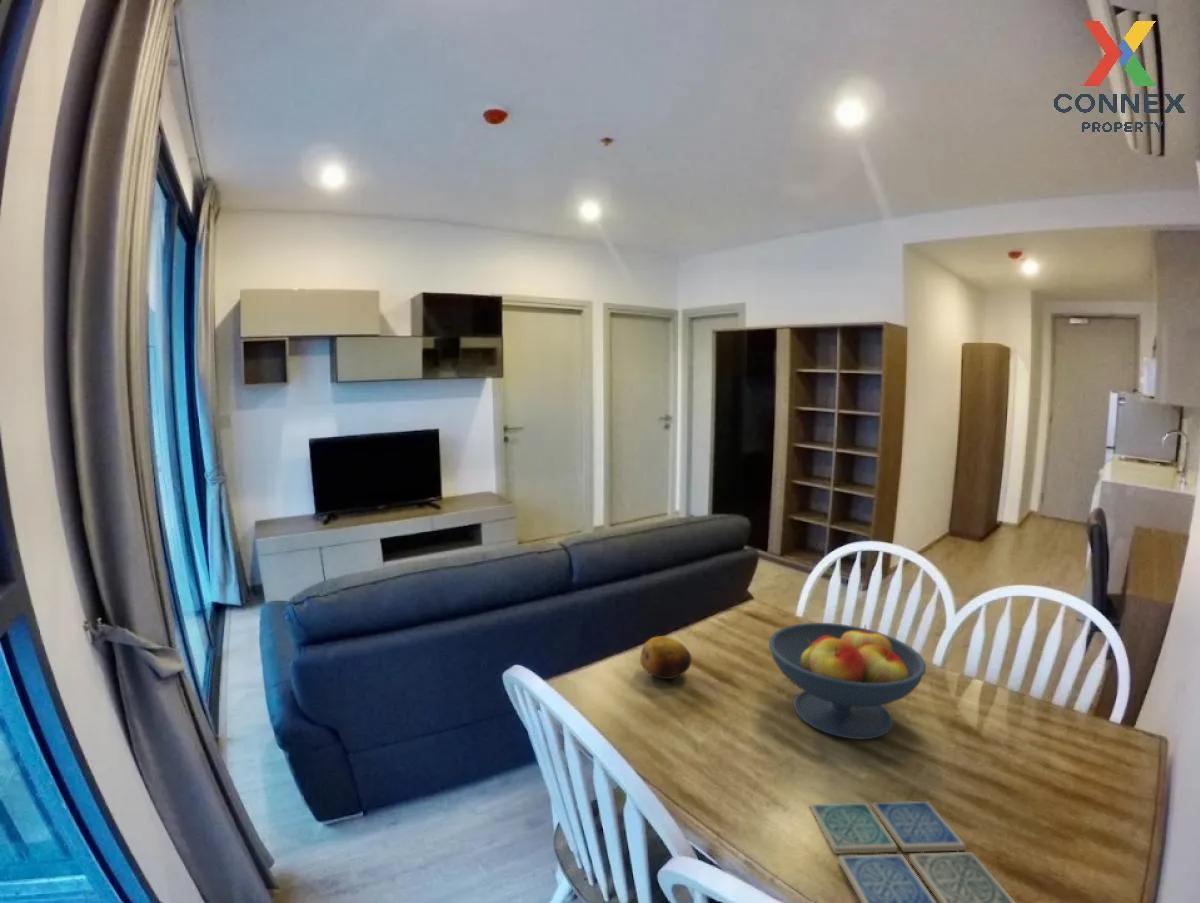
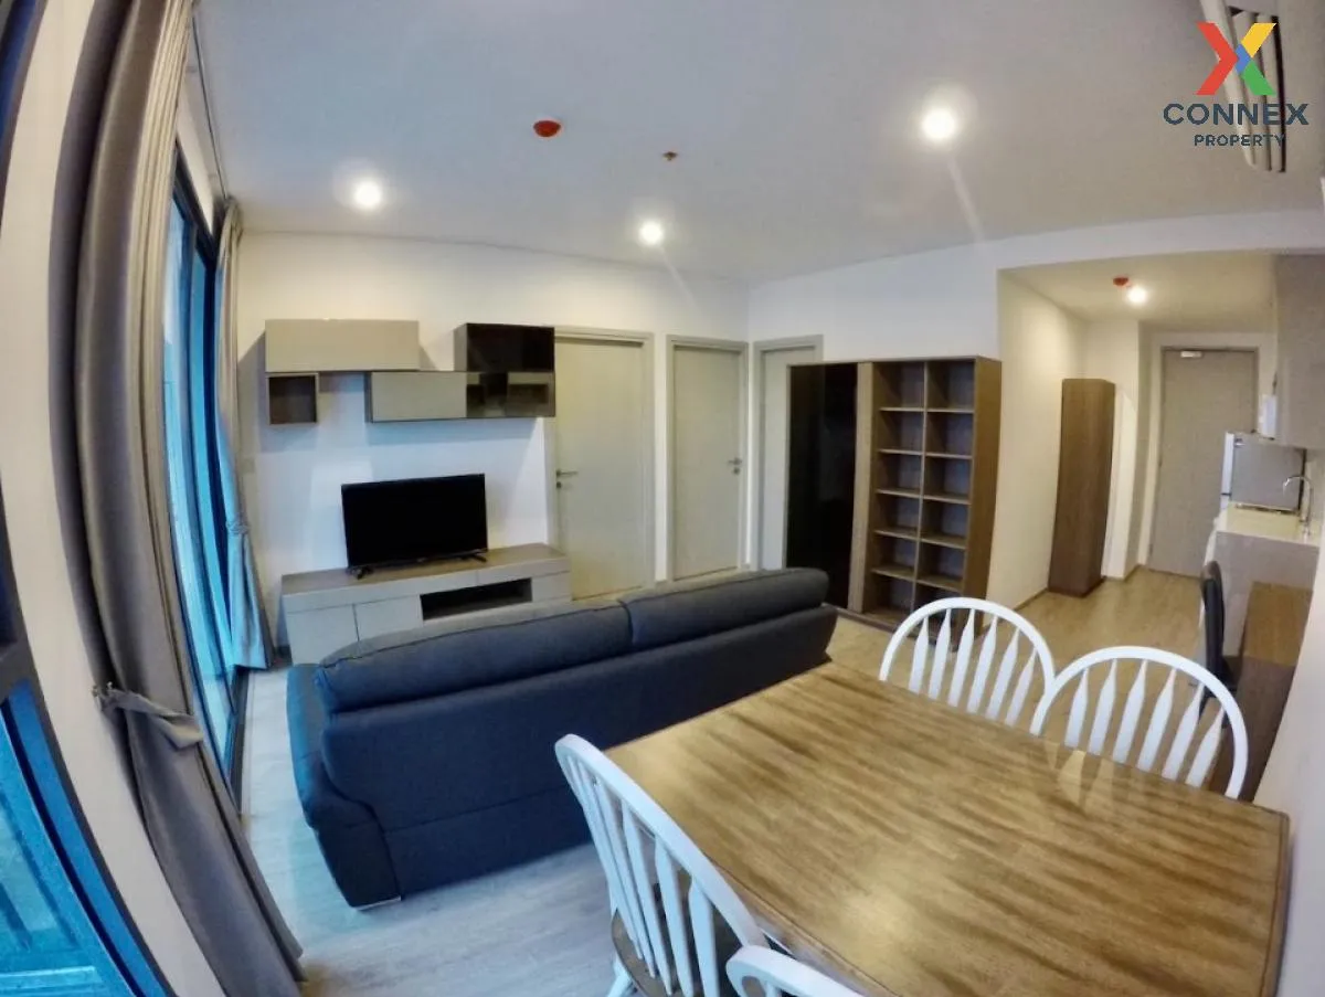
- fruit bowl [768,622,927,740]
- drink coaster [809,800,1017,903]
- fruit [639,635,692,680]
